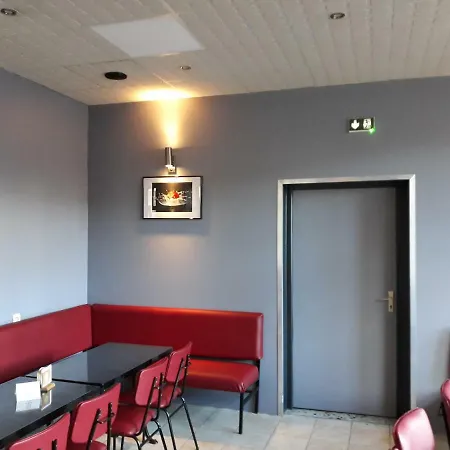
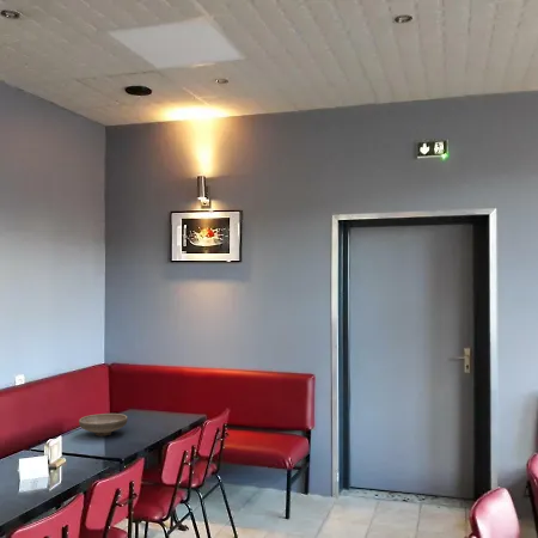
+ bowl [78,412,129,436]
